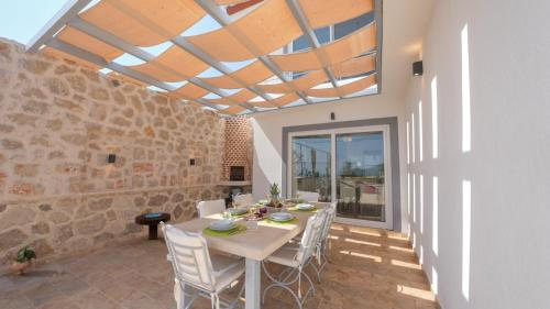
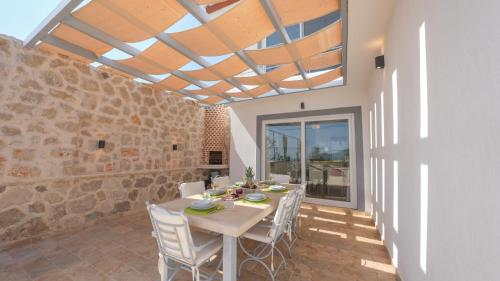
- potted plant [11,244,37,277]
- side table [134,211,172,241]
